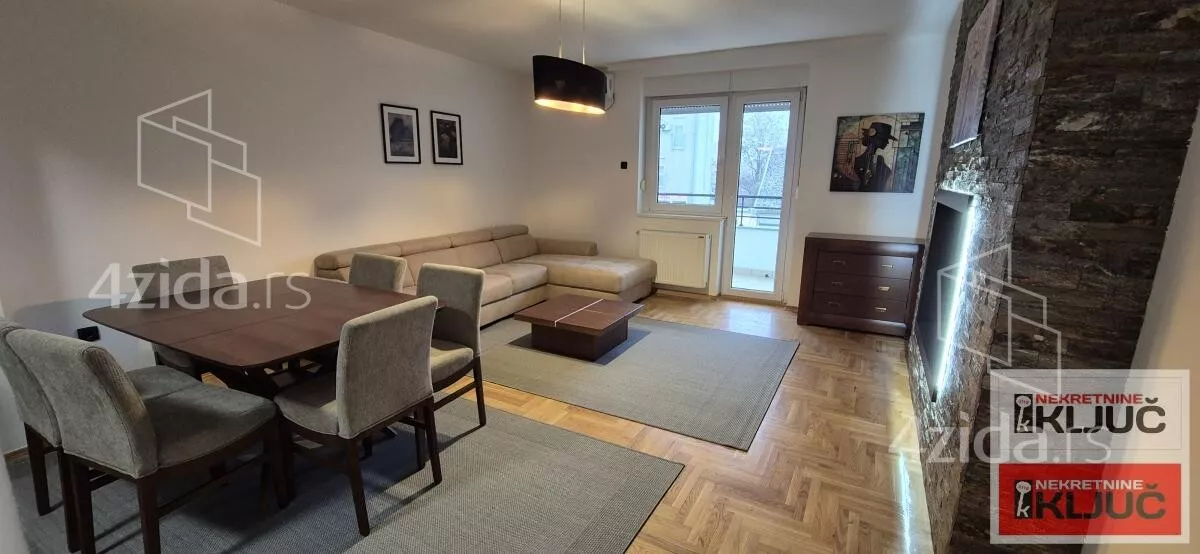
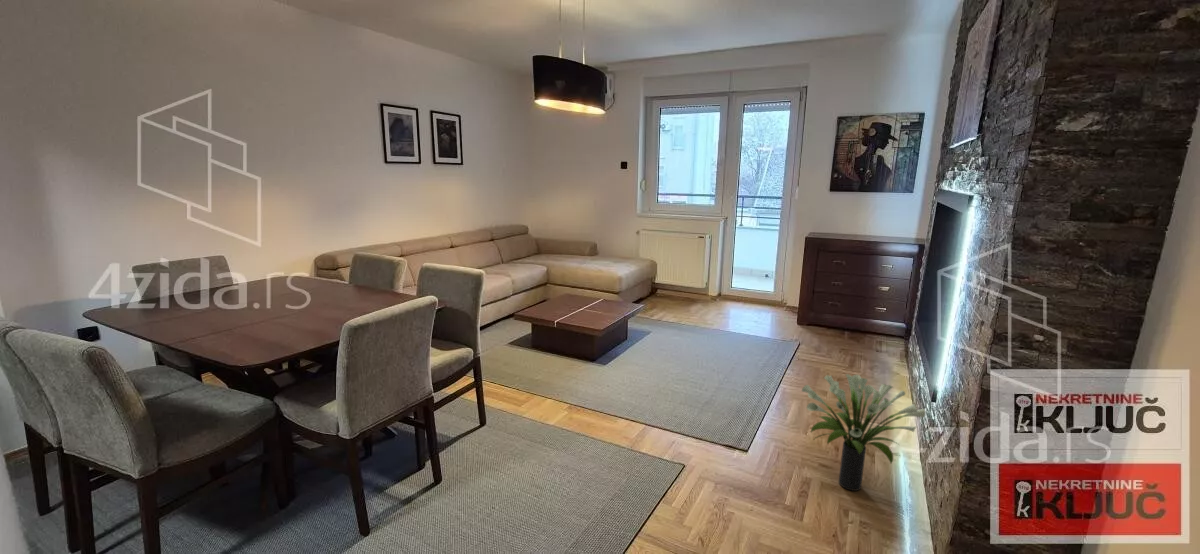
+ potted plant [801,373,926,492]
